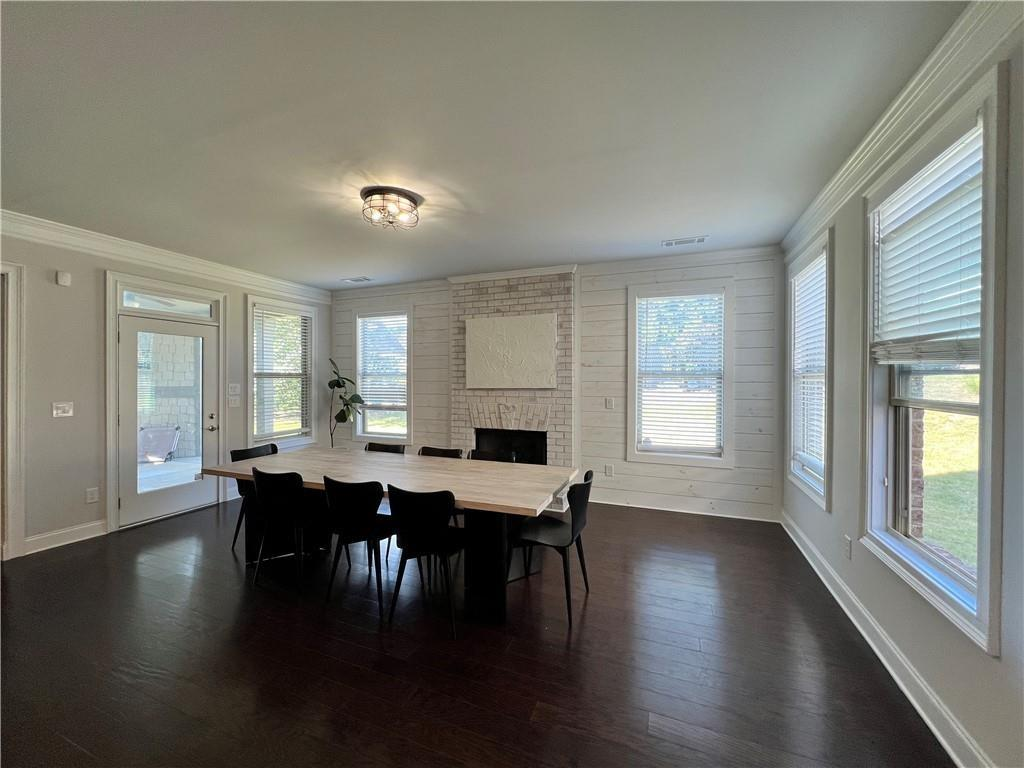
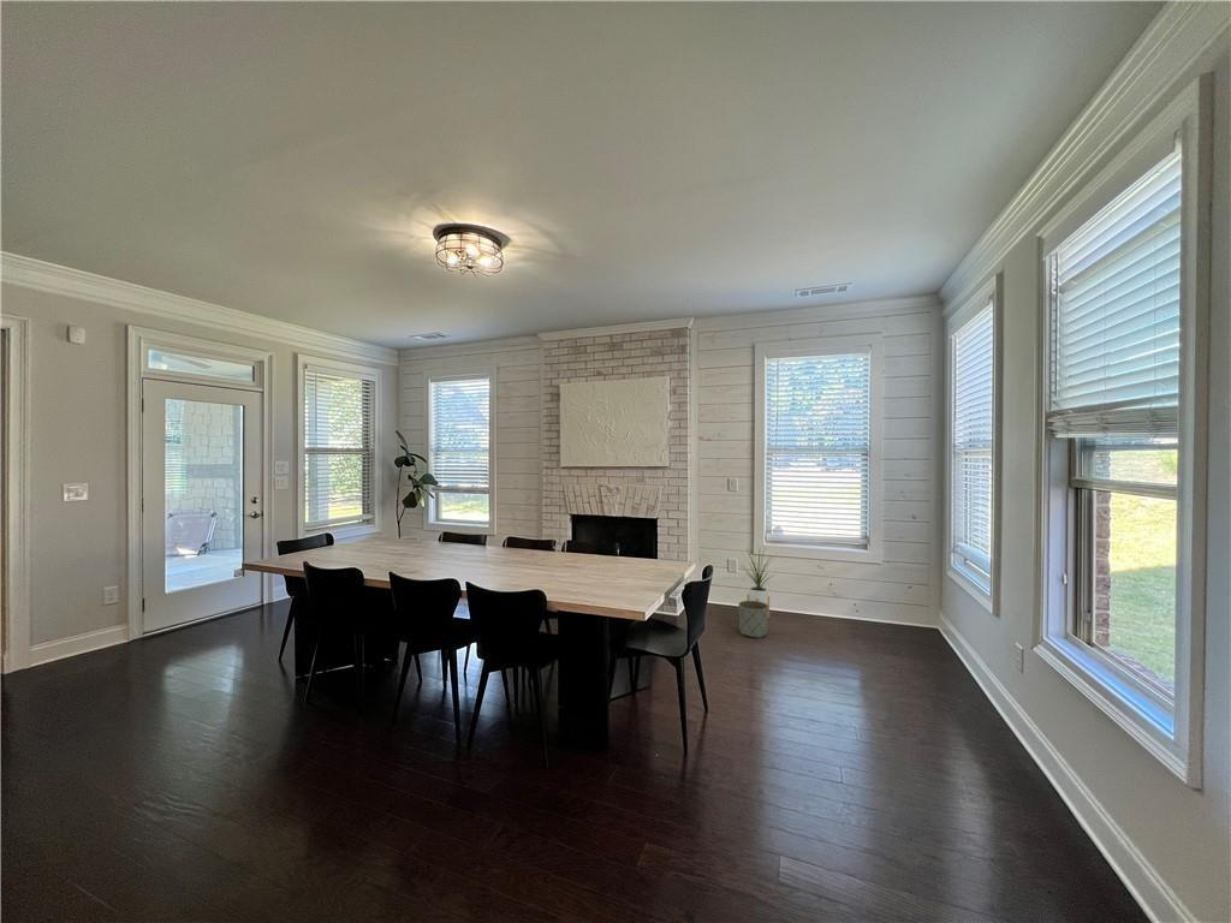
+ planter [738,600,768,639]
+ house plant [739,544,779,619]
